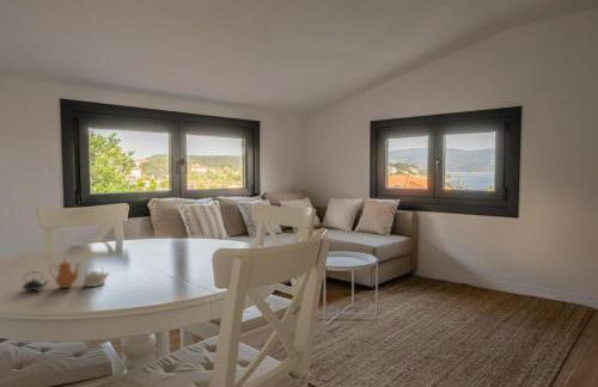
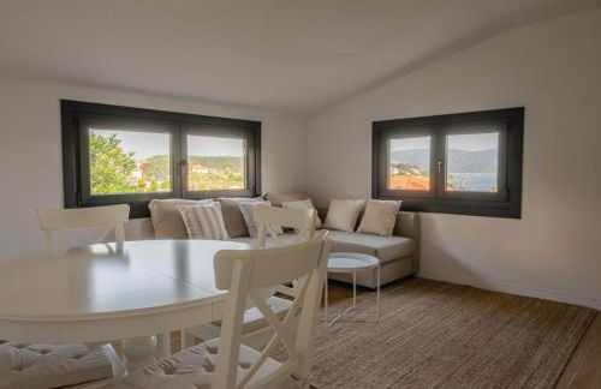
- teapot [20,258,110,291]
